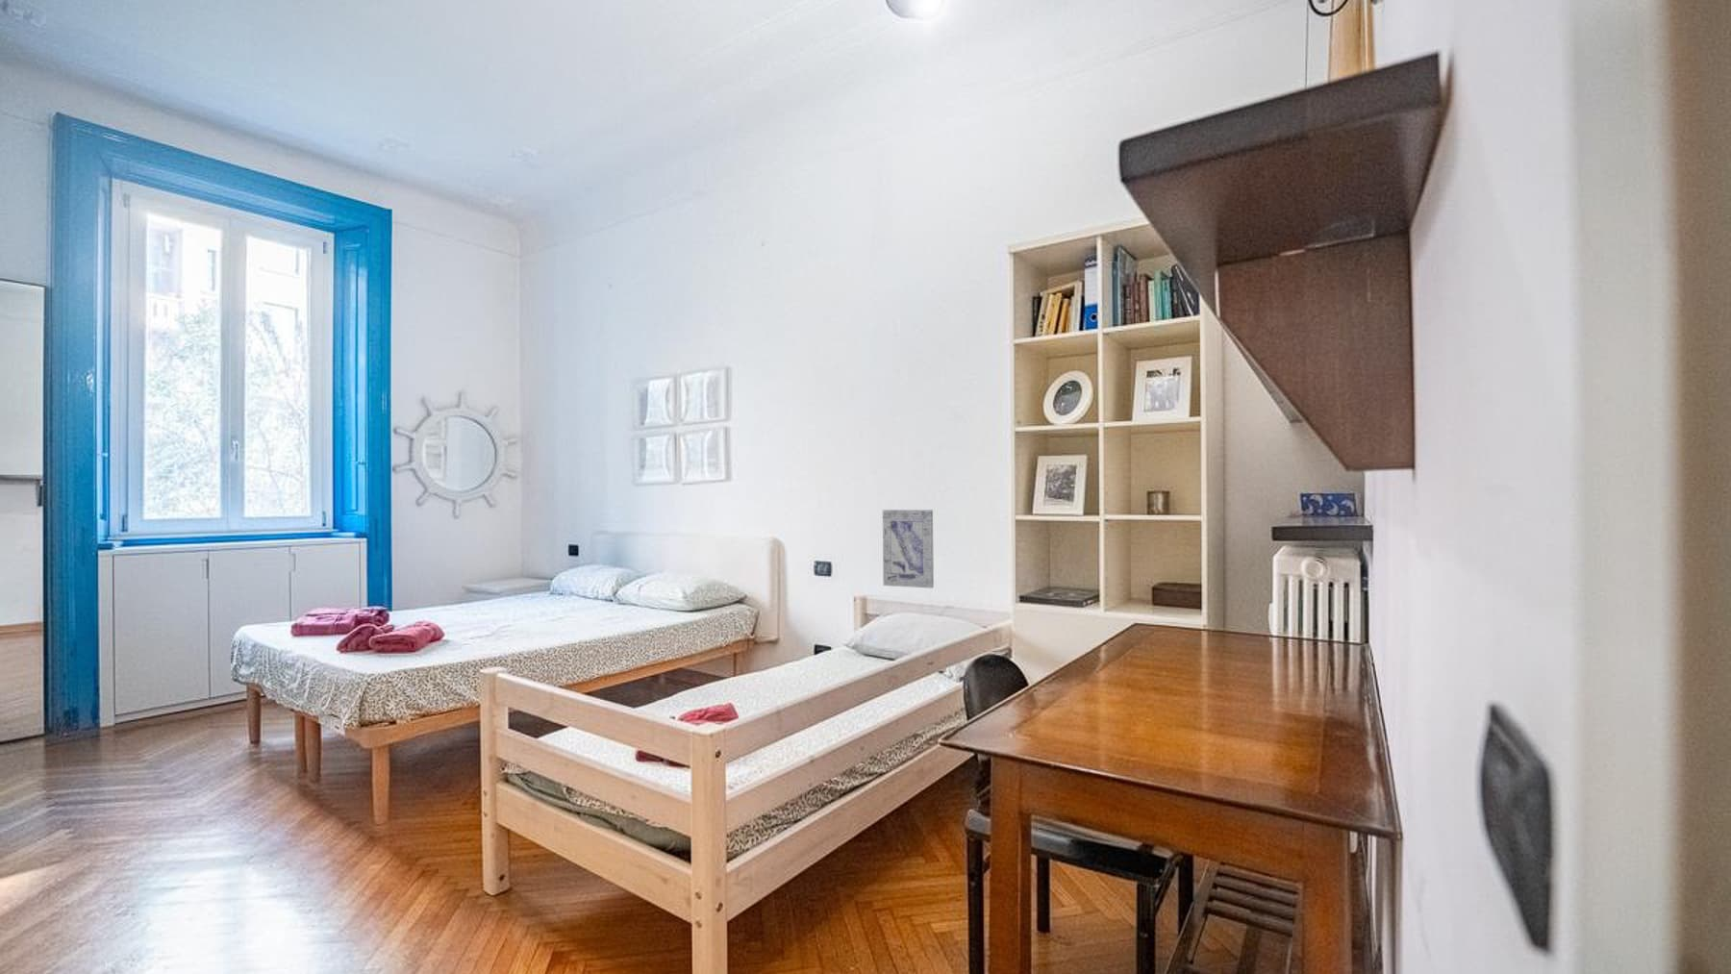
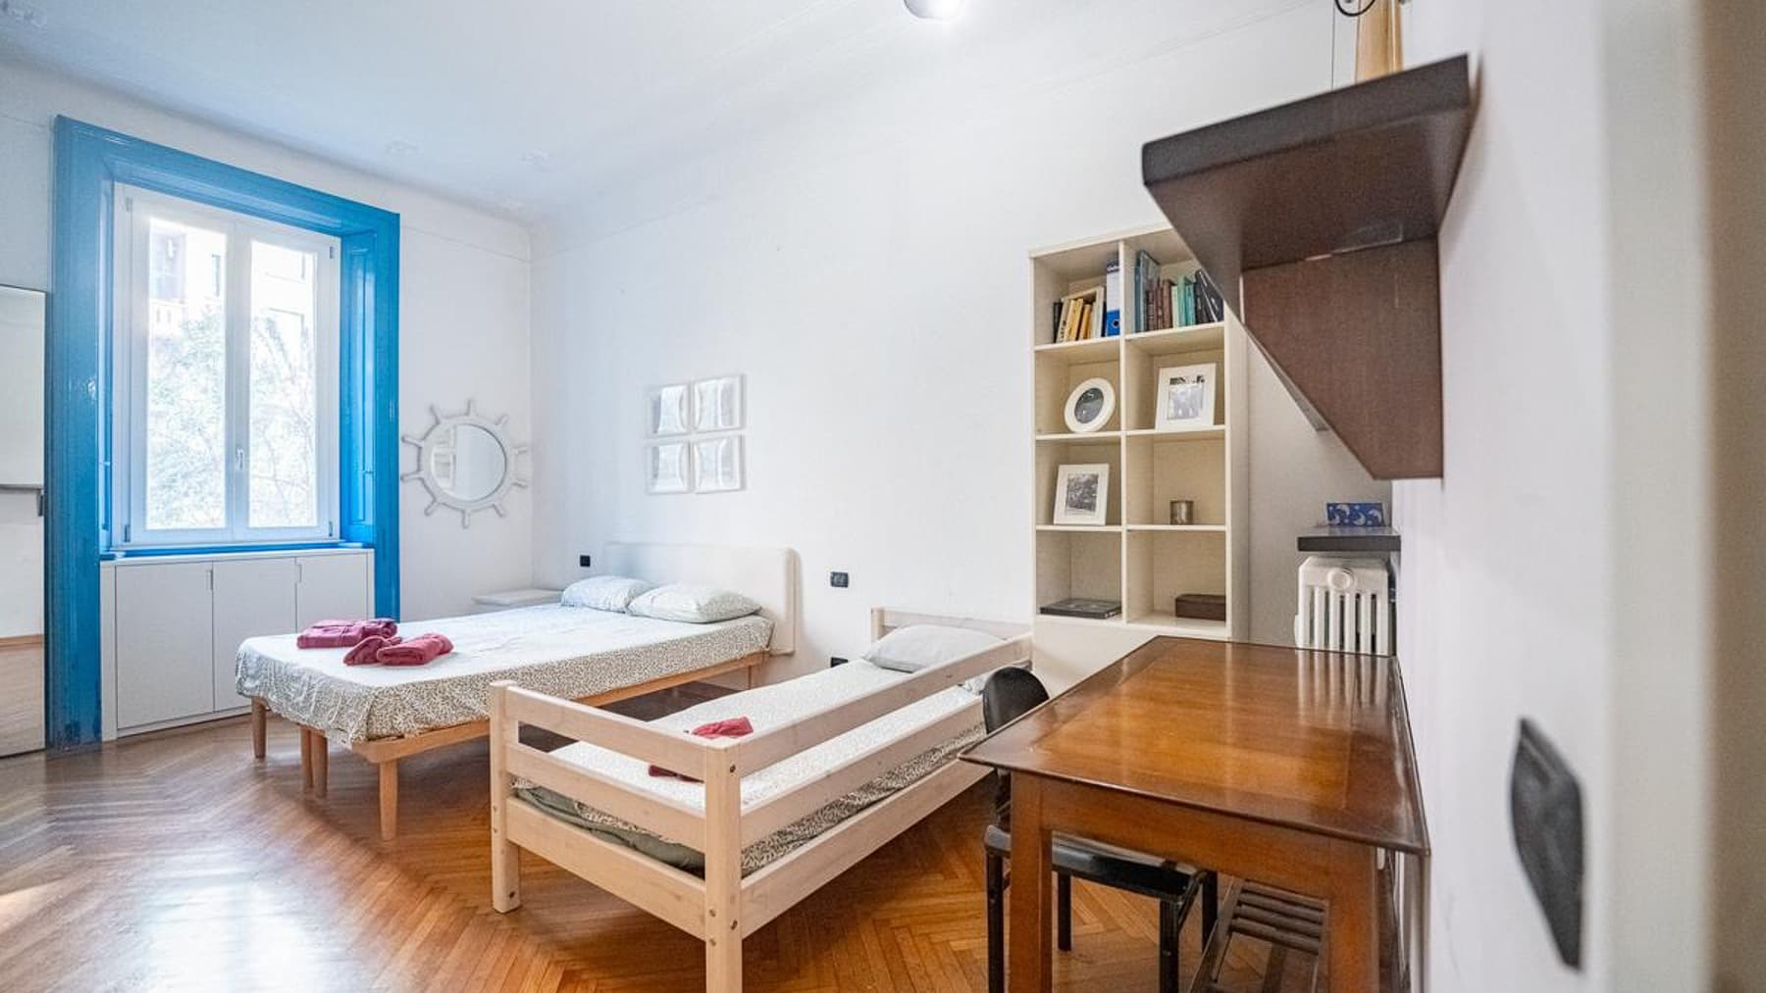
- wall art [882,509,934,590]
